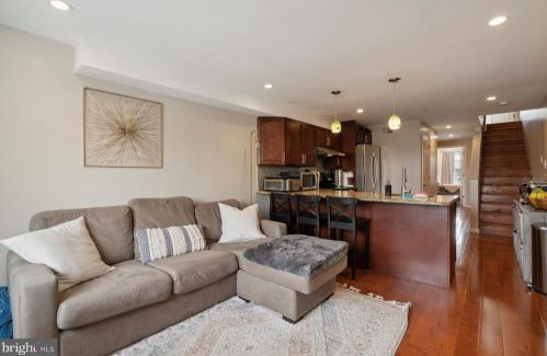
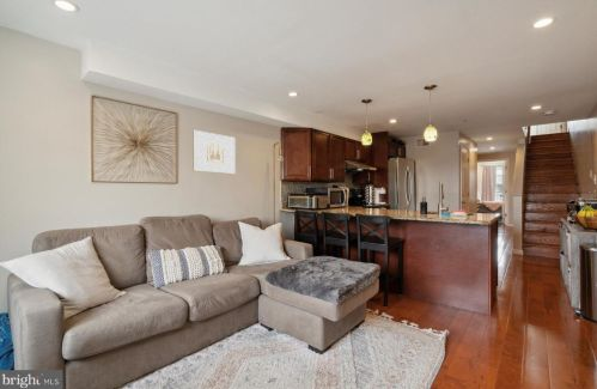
+ wall art [193,129,237,175]
